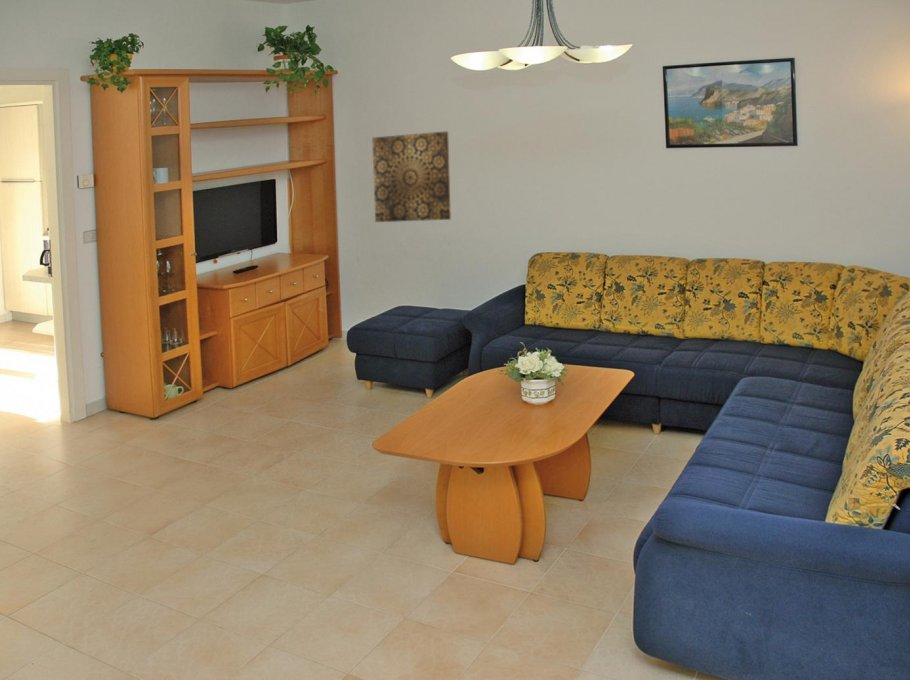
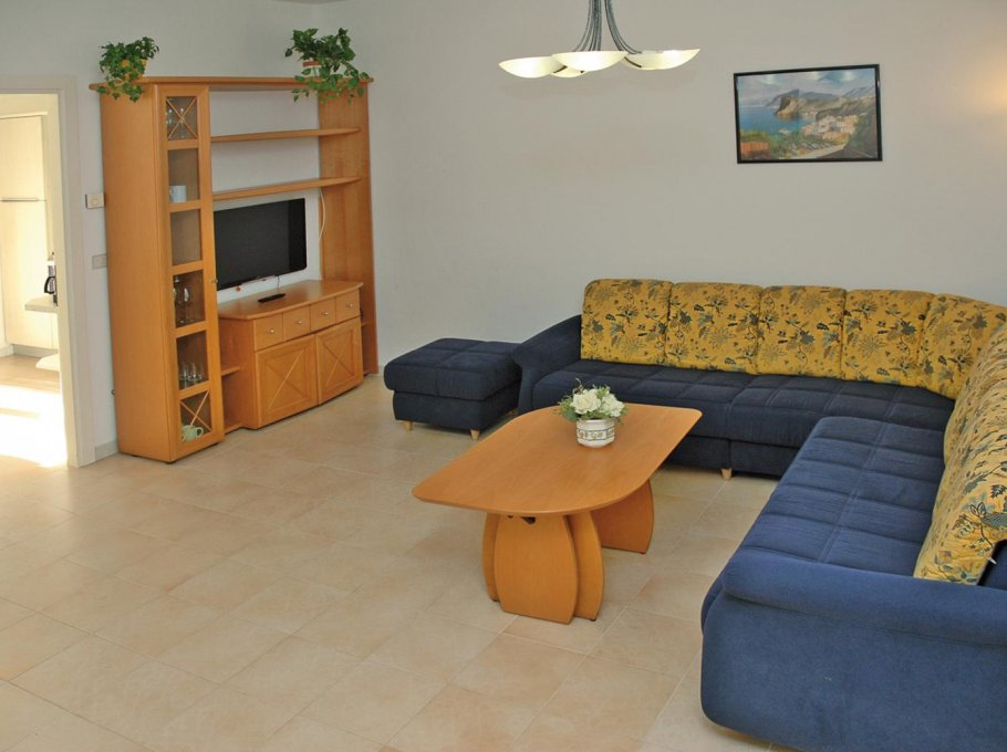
- wall art [371,130,452,223]
